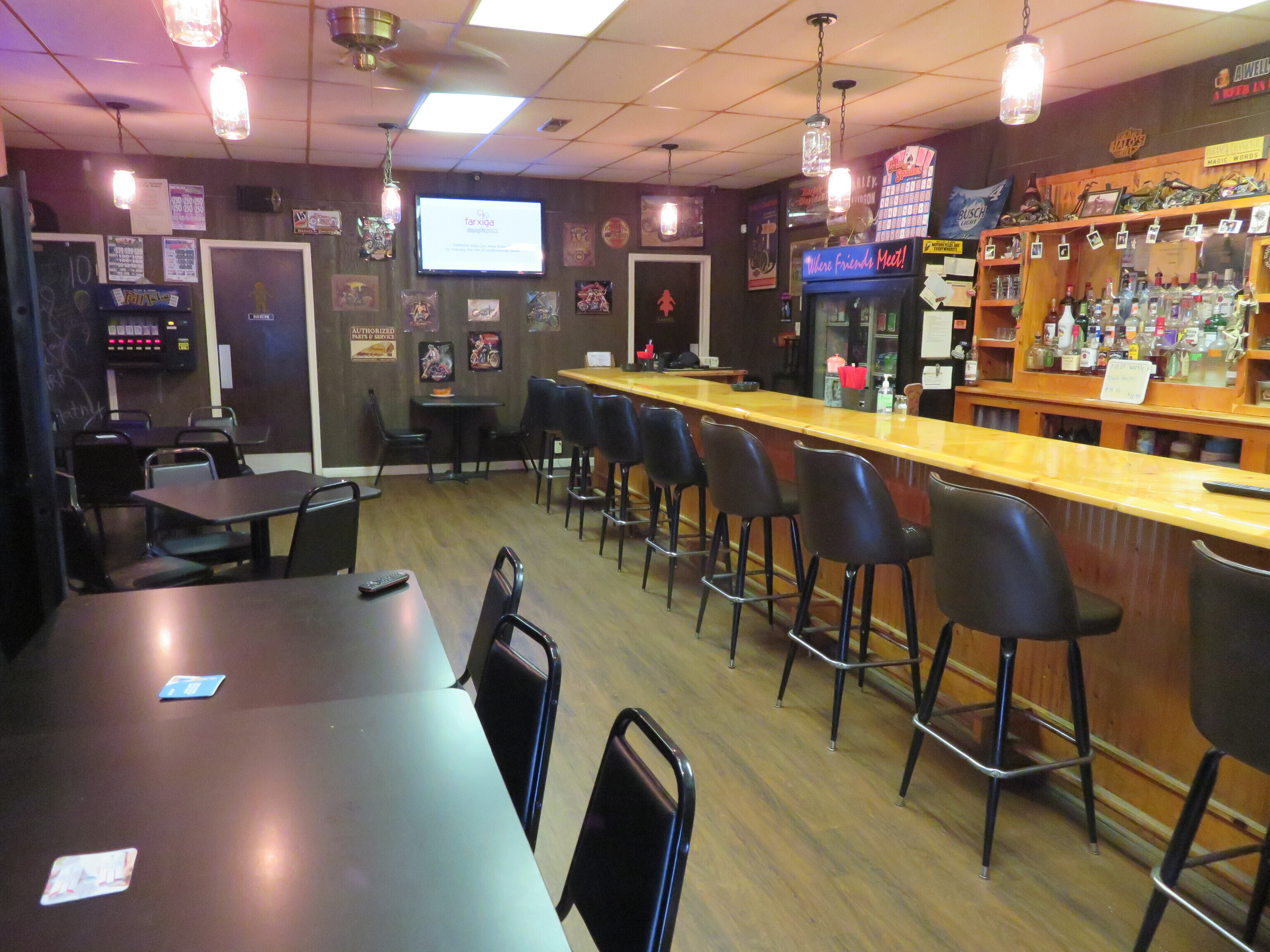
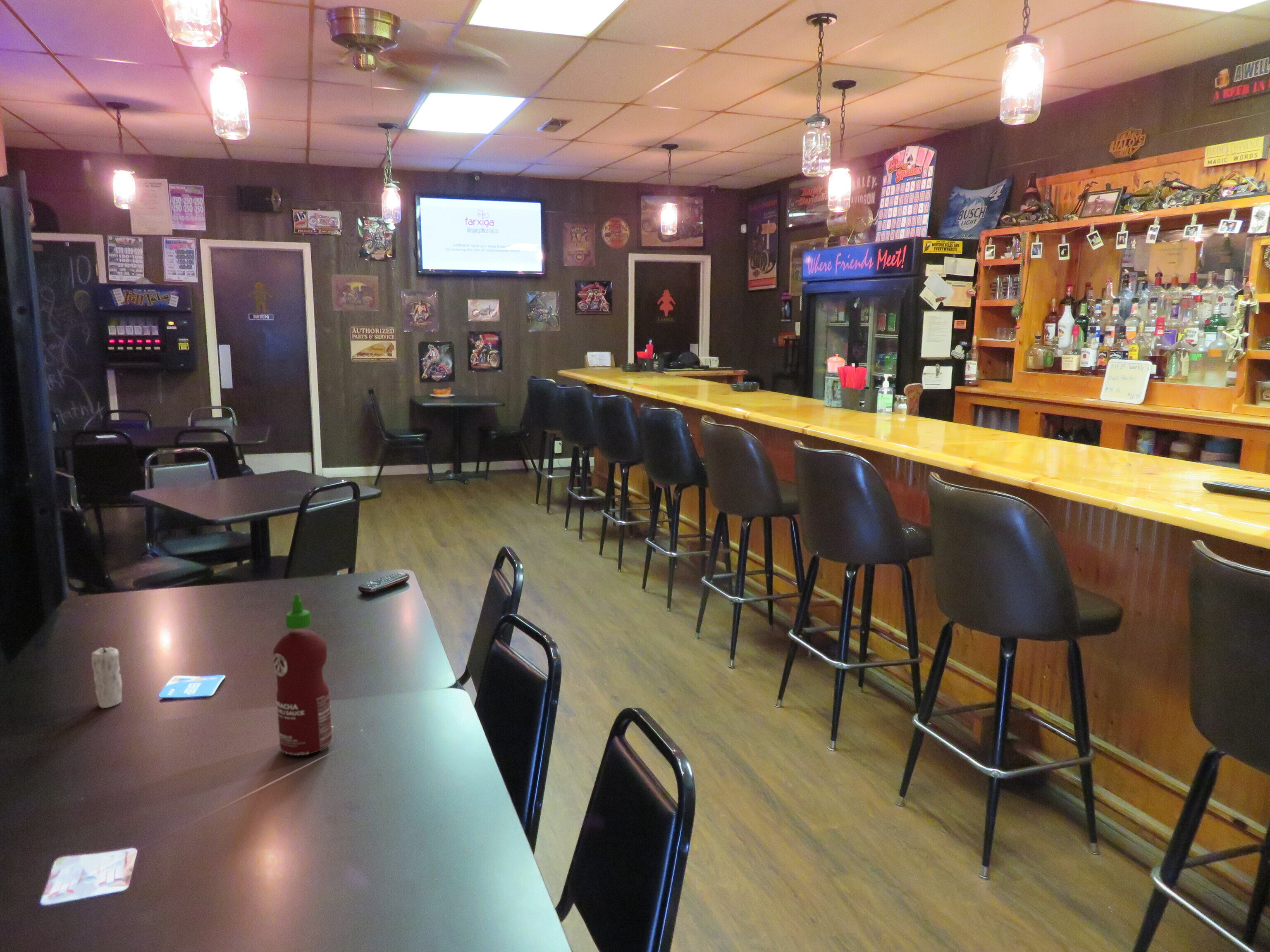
+ hot sauce [273,593,333,756]
+ candle [91,640,122,709]
